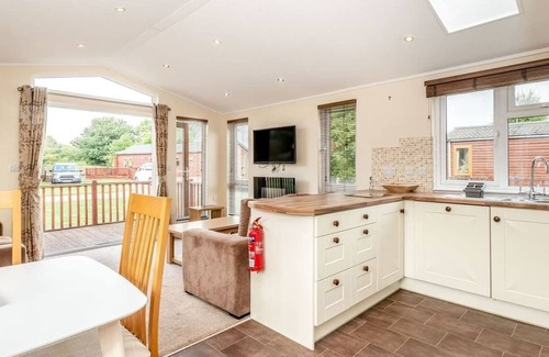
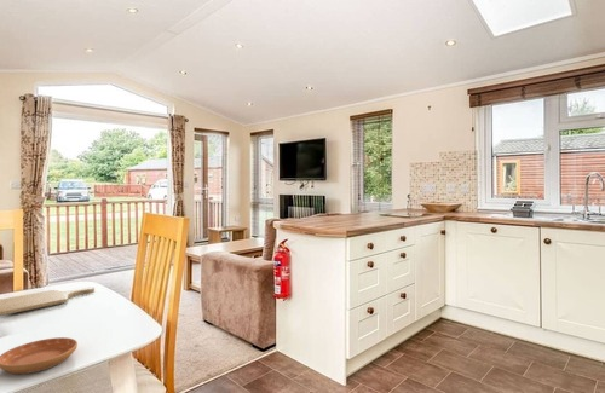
+ chopping board [0,285,96,317]
+ saucer [0,336,79,375]
